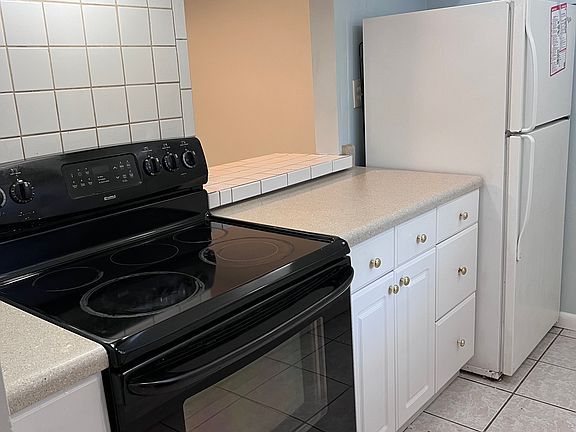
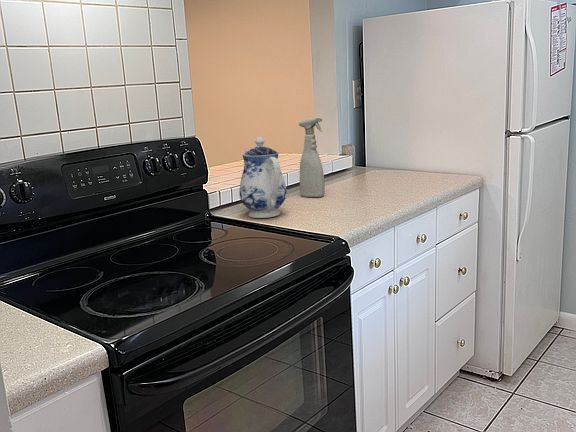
+ spray bottle [298,117,326,198]
+ teapot [238,136,288,219]
